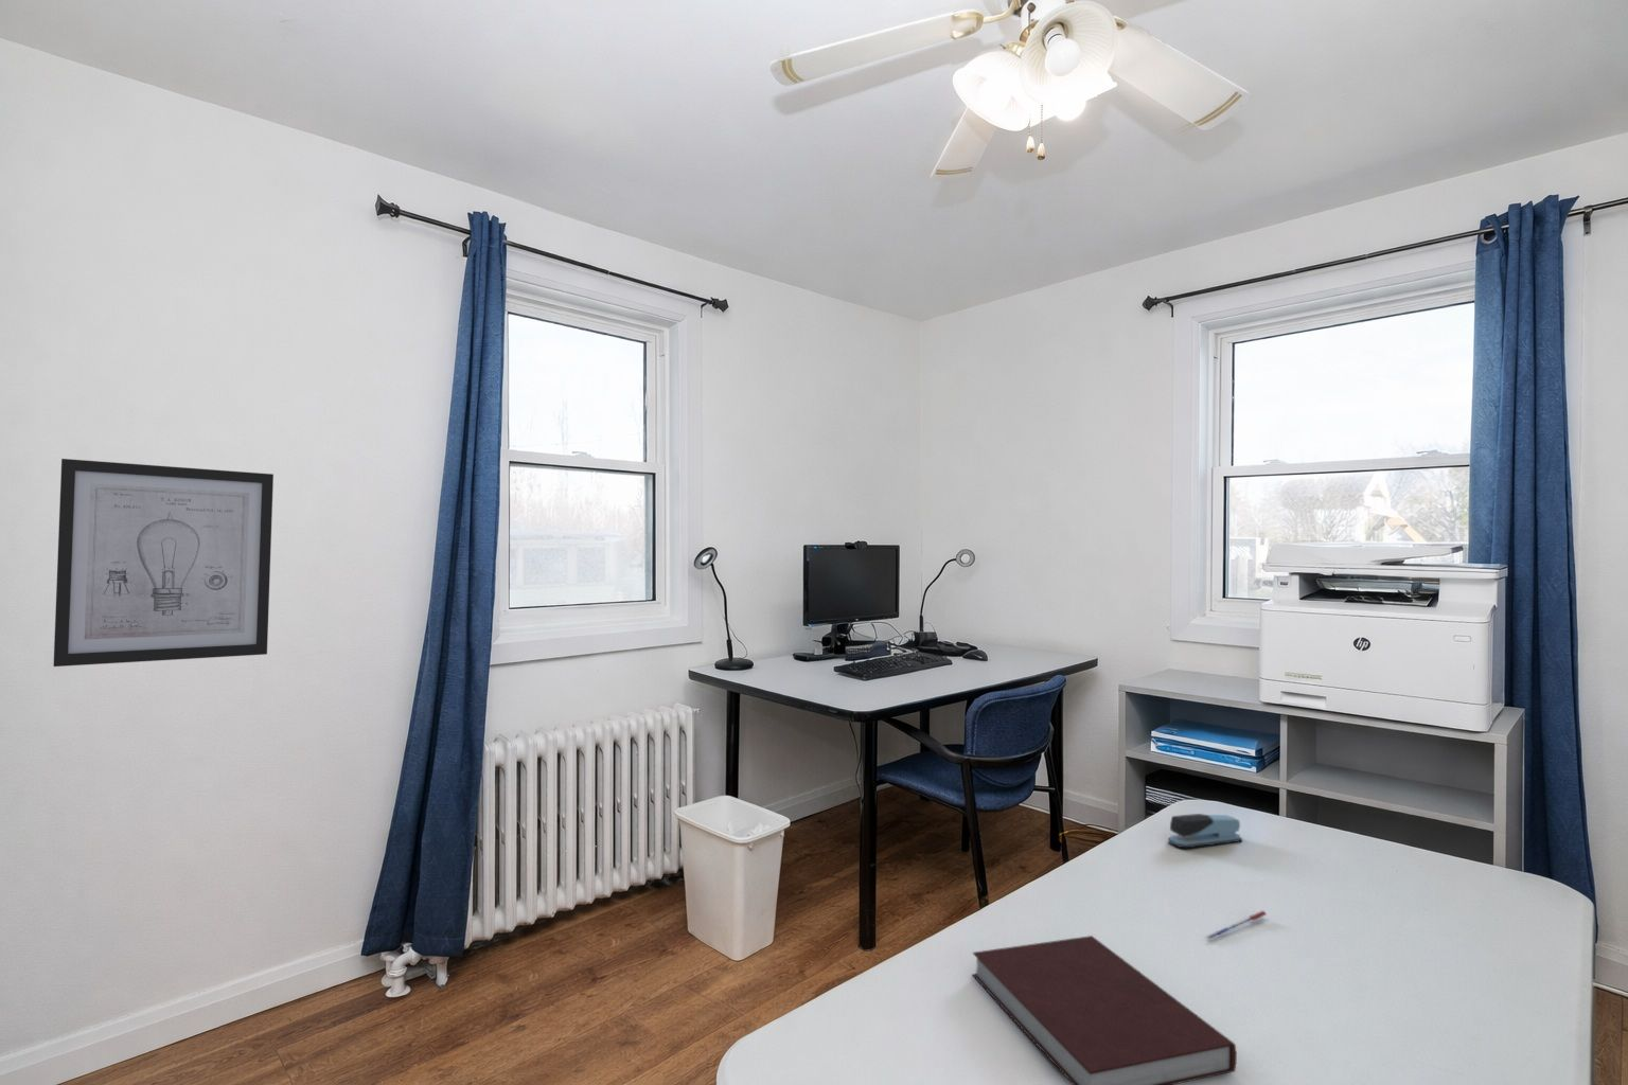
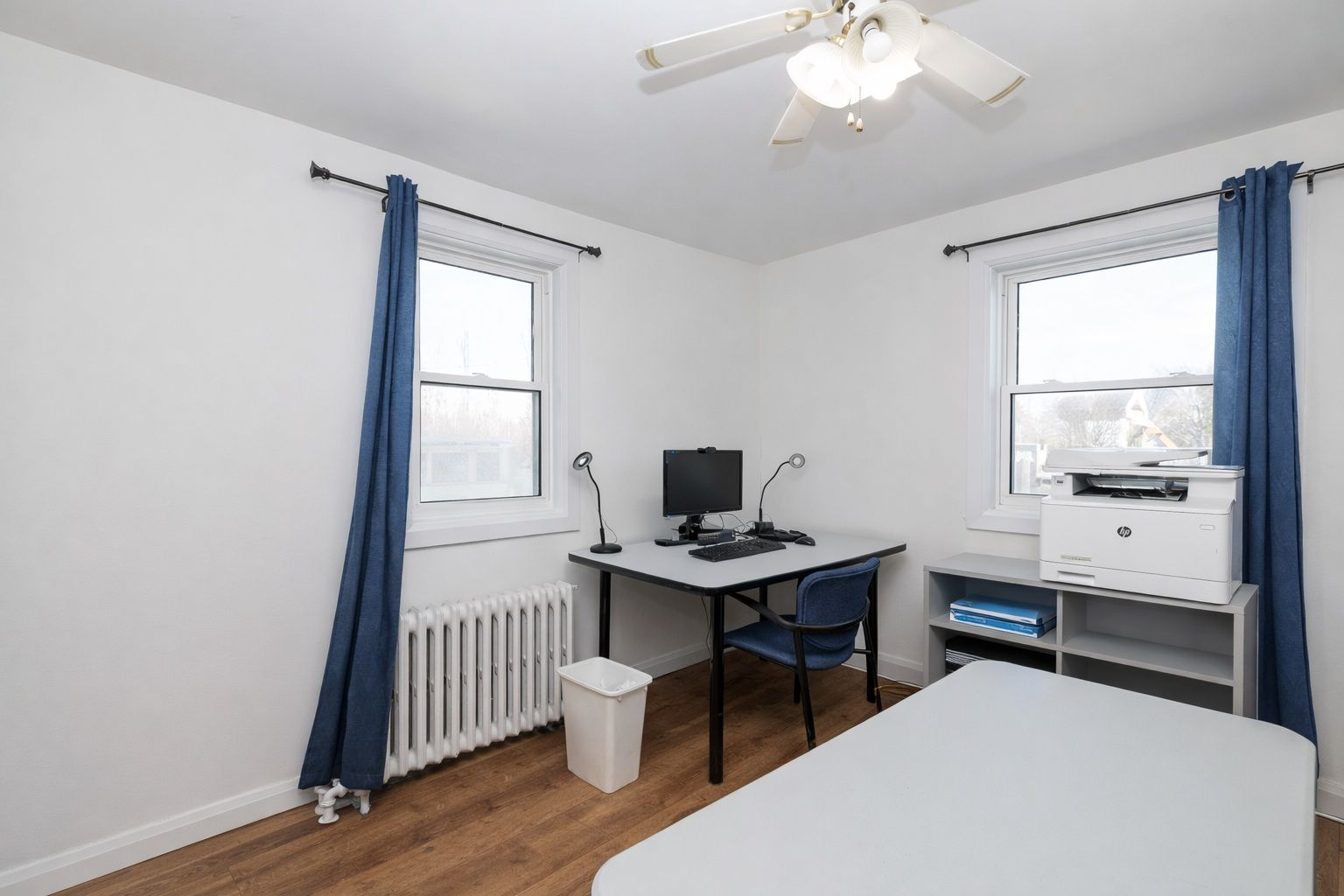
- pen [1205,909,1267,940]
- stapler [1166,813,1243,850]
- notebook [971,935,1238,1085]
- wall art [53,458,275,667]
